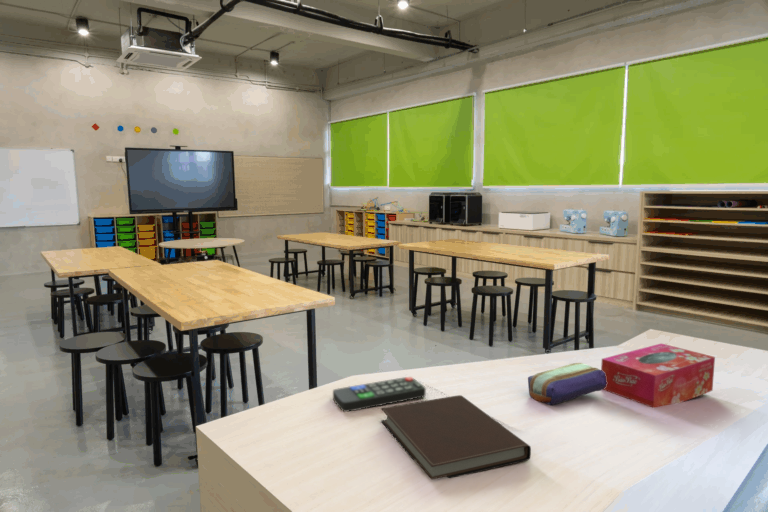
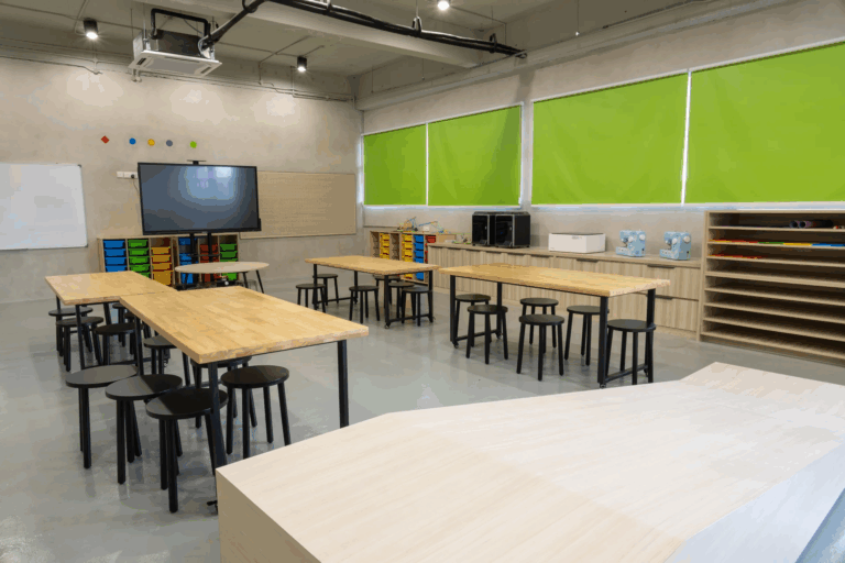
- tissue box [600,342,716,409]
- pencil case [527,362,607,406]
- remote control [332,376,427,413]
- notebook [380,394,532,480]
